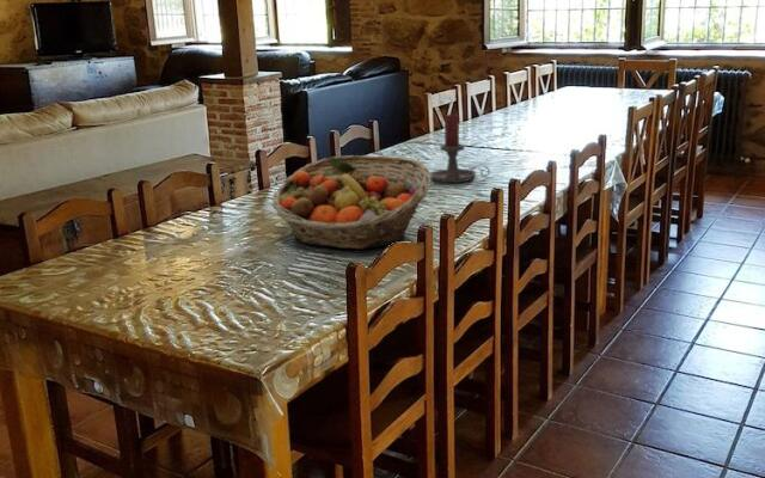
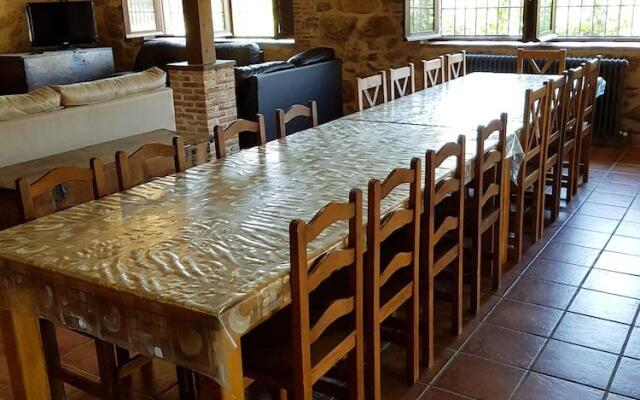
- candle holder [430,112,491,184]
- fruit basket [270,154,433,250]
